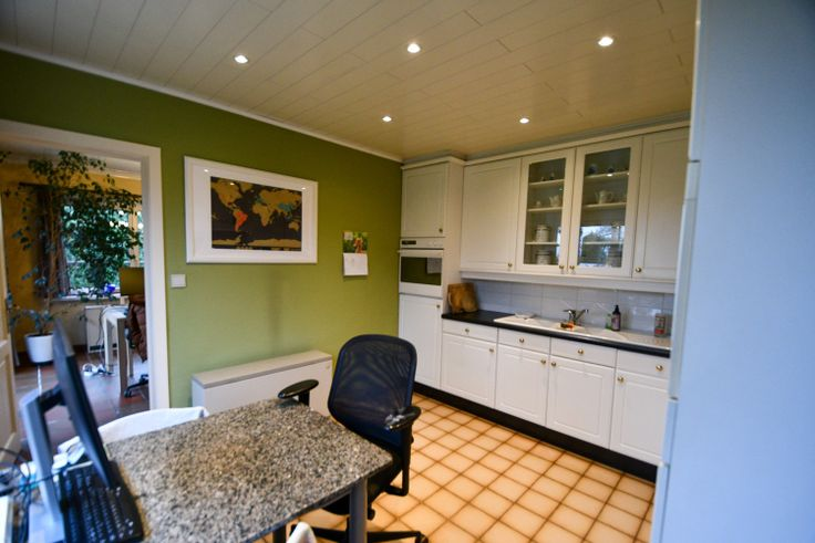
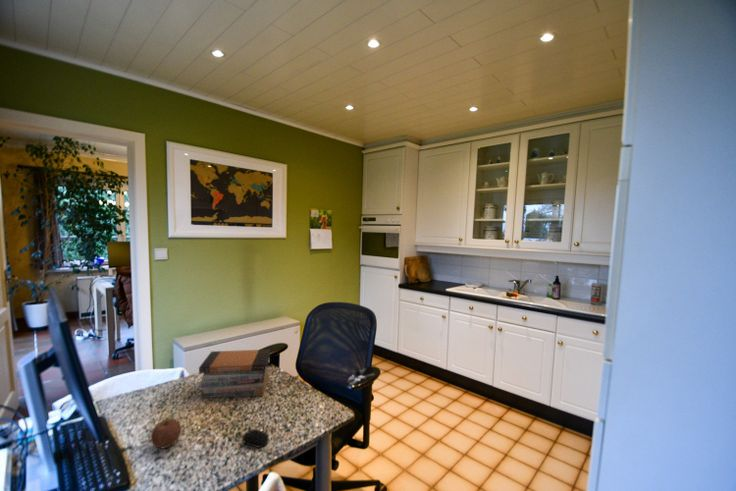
+ book stack [198,348,271,399]
+ apple [150,418,182,449]
+ computer mouse [222,428,270,449]
